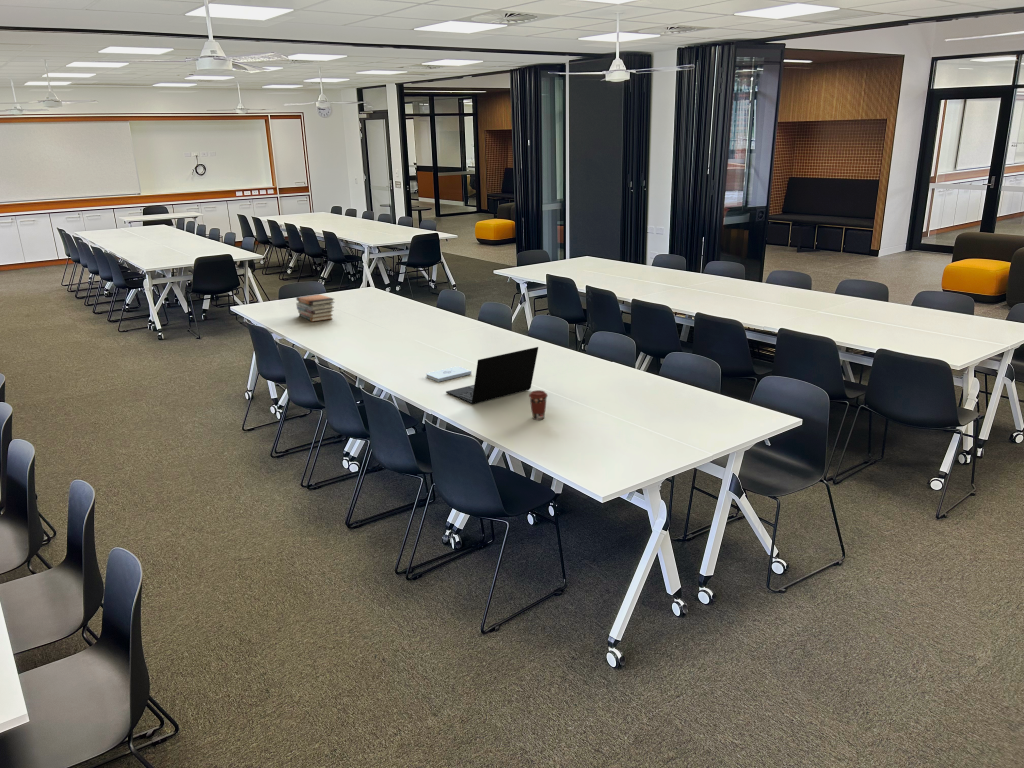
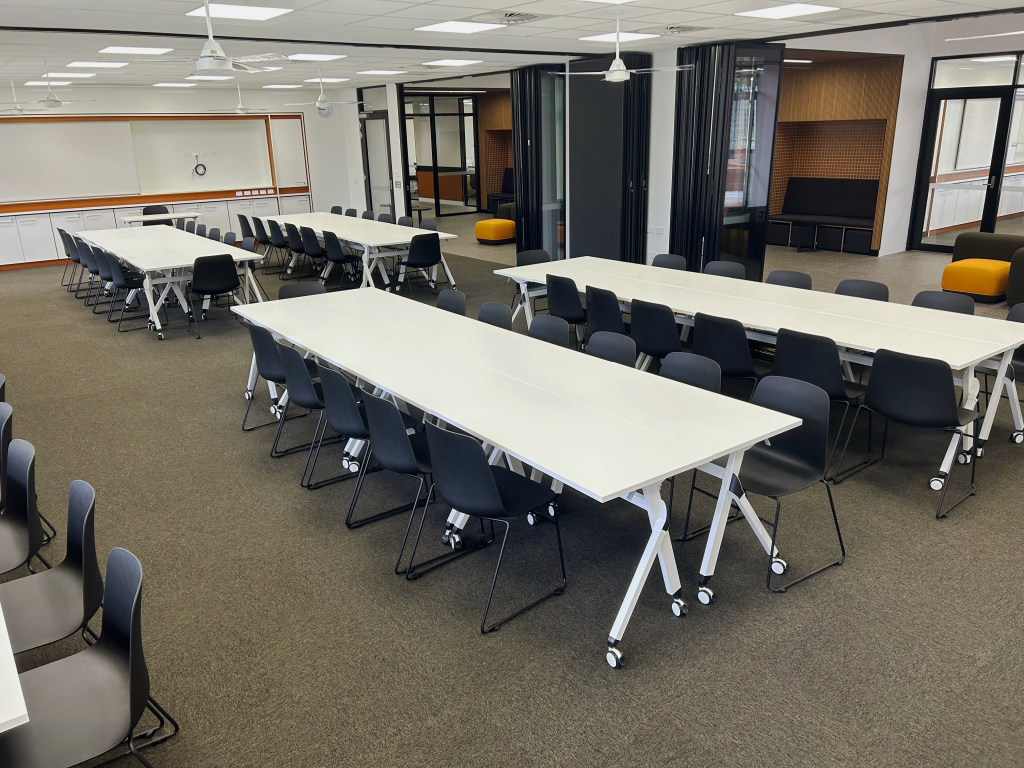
- notepad [425,365,472,383]
- book stack [295,293,336,323]
- laptop [445,346,539,405]
- coffee cup [528,389,549,421]
